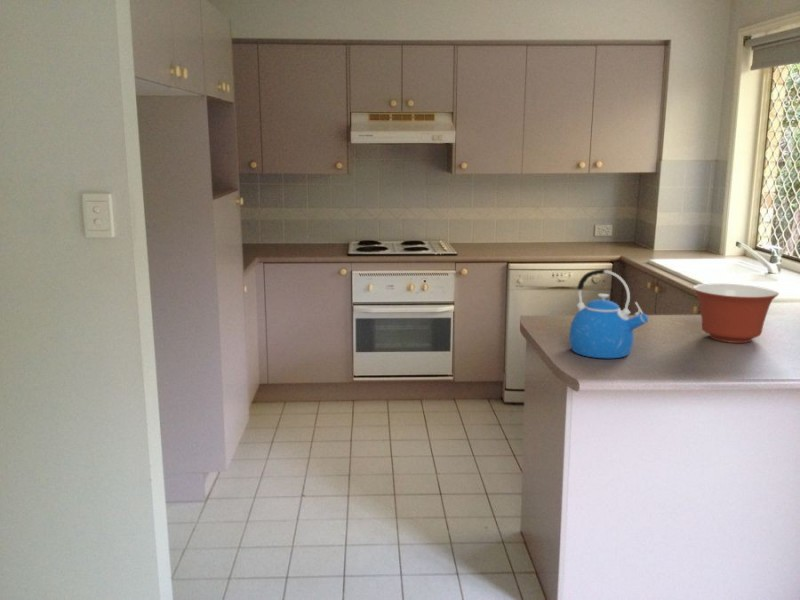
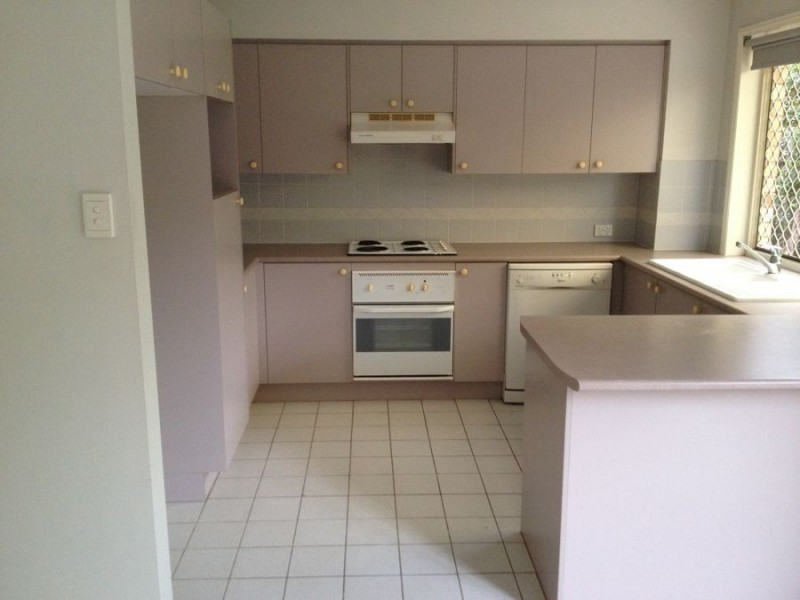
- kettle [568,268,649,359]
- mixing bowl [692,282,780,344]
